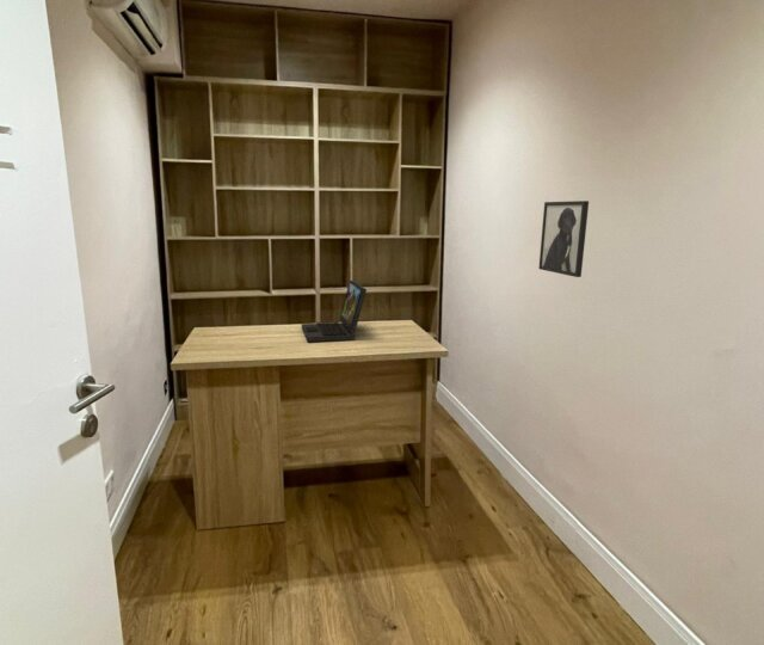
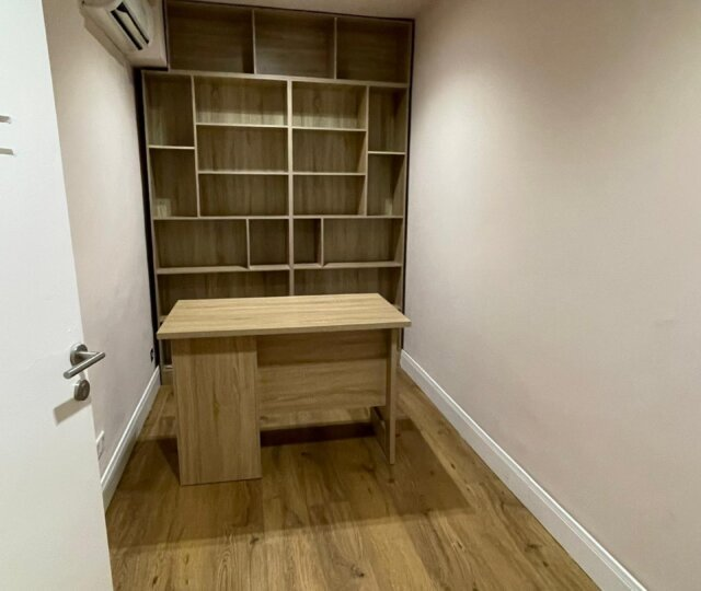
- laptop [301,280,368,343]
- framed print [537,199,590,278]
